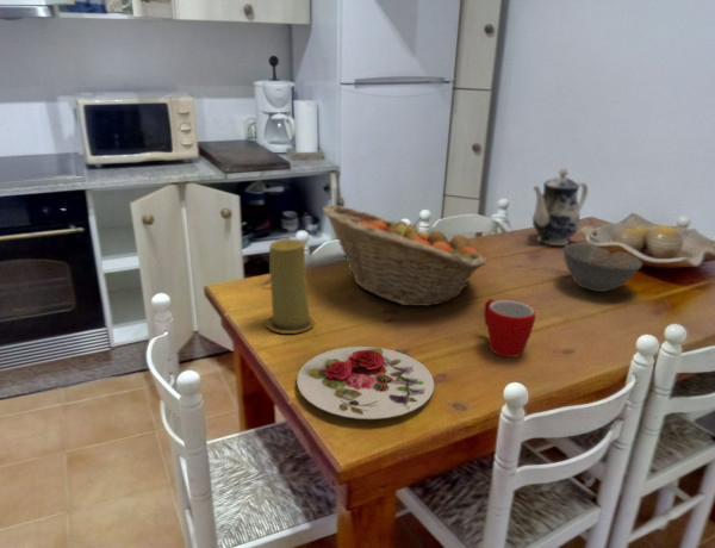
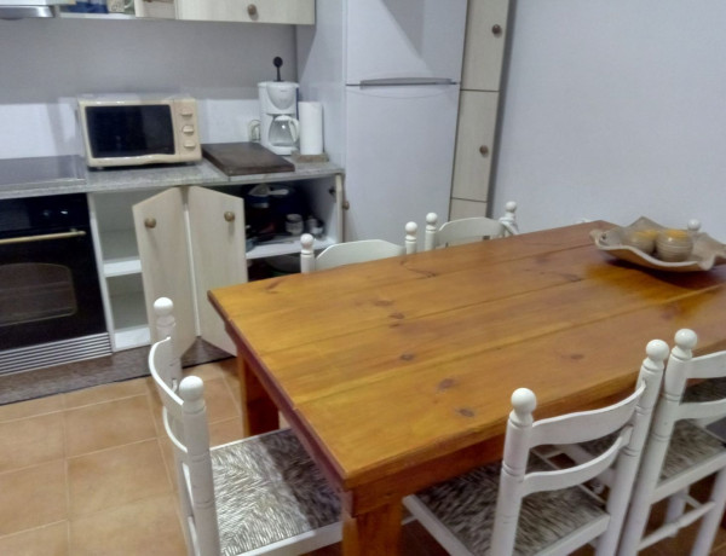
- mug [483,298,536,359]
- plate [296,345,435,421]
- bowl [562,242,644,293]
- candle [266,238,316,335]
- teapot [531,167,589,247]
- fruit basket [322,204,487,307]
